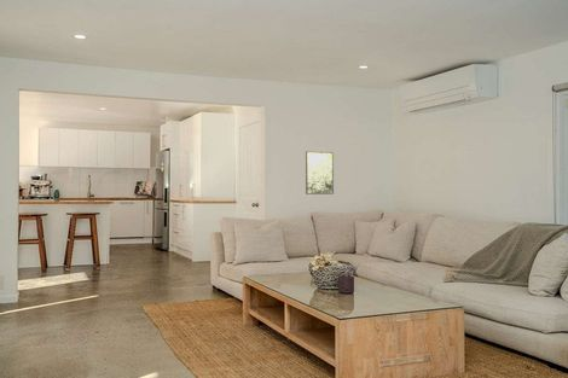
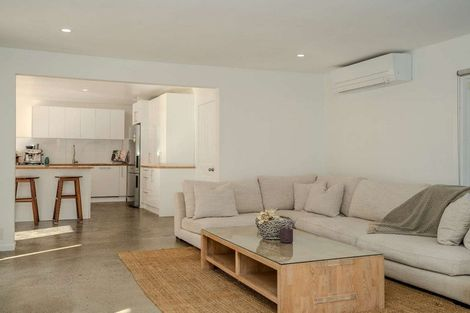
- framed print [305,150,335,196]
